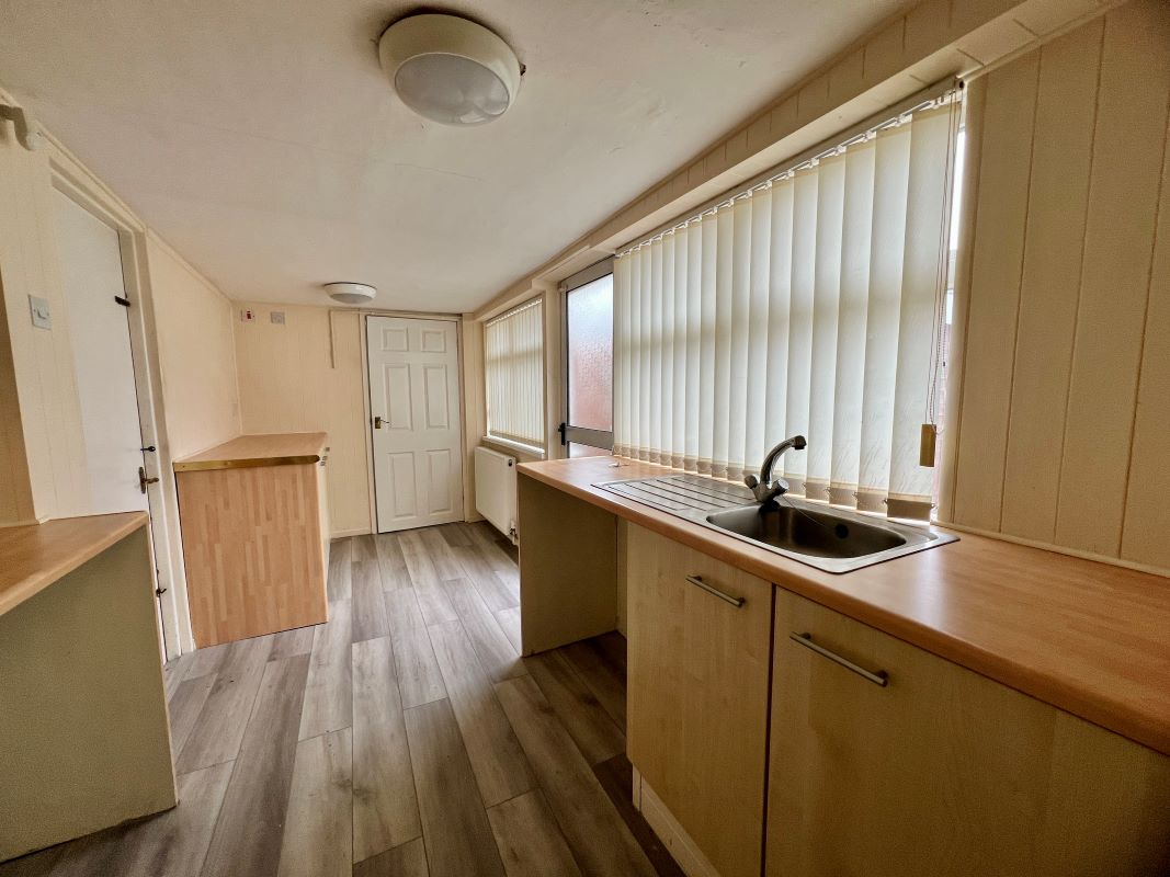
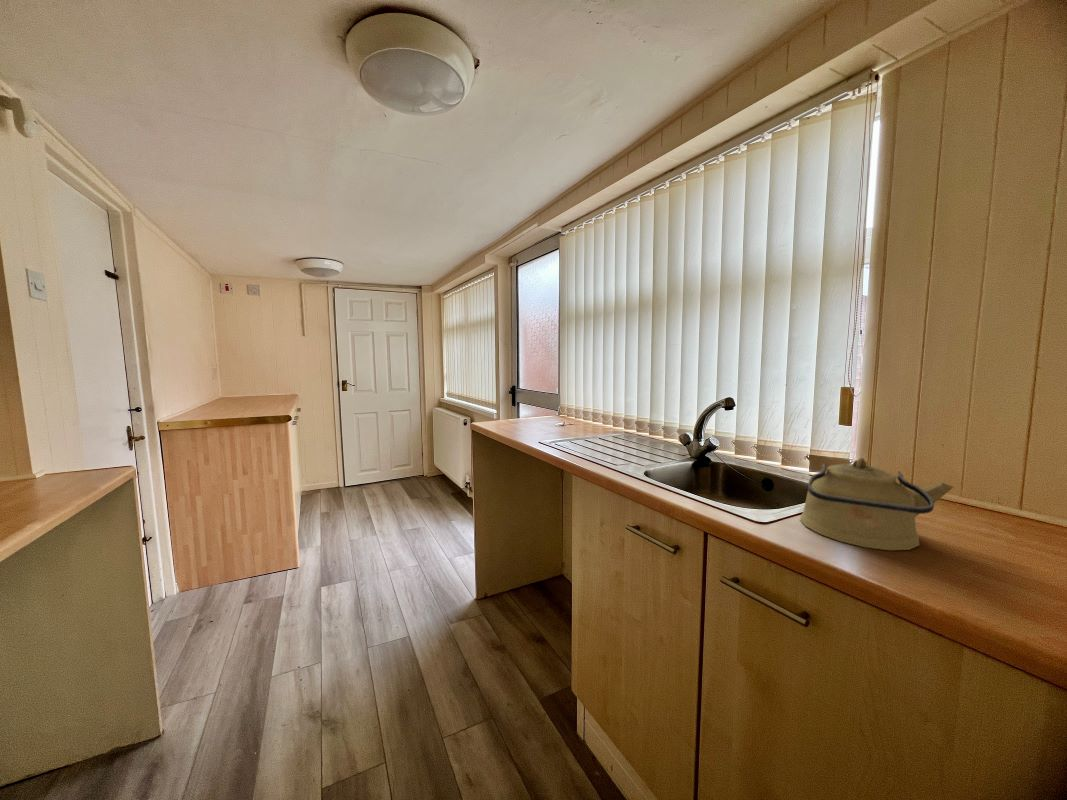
+ kettle [799,457,955,551]
